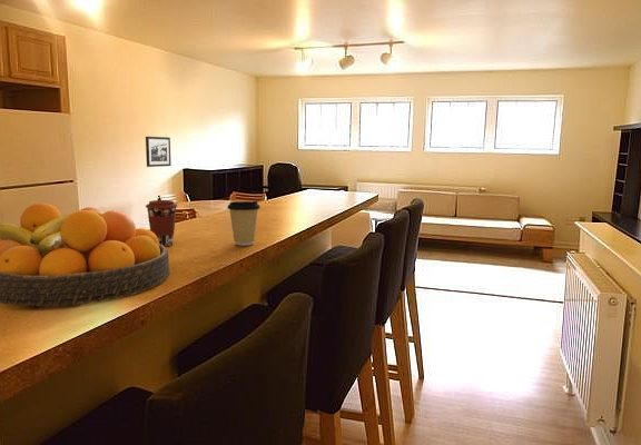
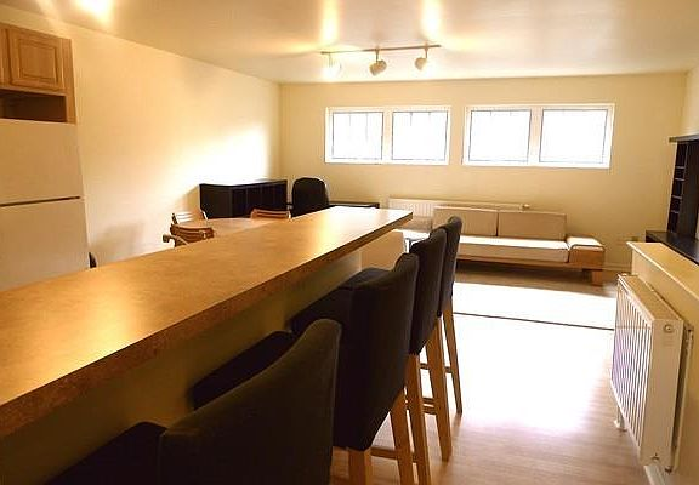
- coffee cup [145,199,178,247]
- picture frame [145,136,172,168]
- coffee cup [226,200,262,247]
- fruit bowl [0,202,170,307]
